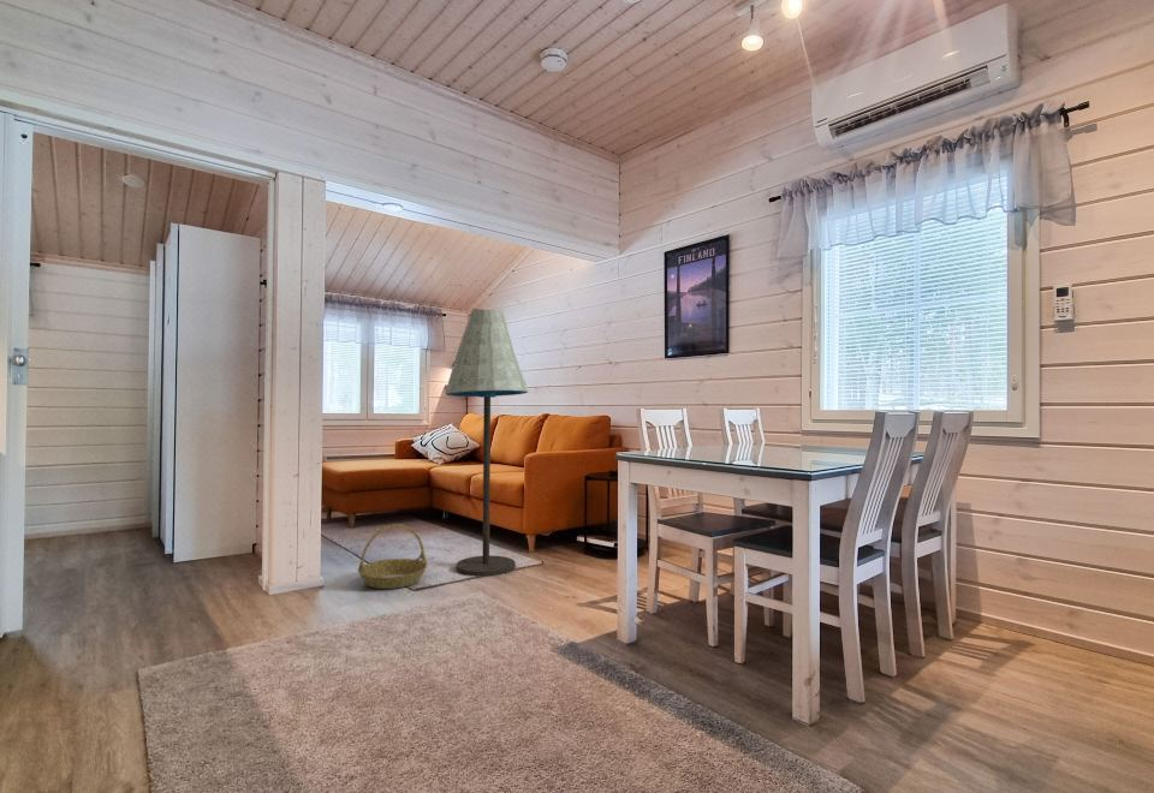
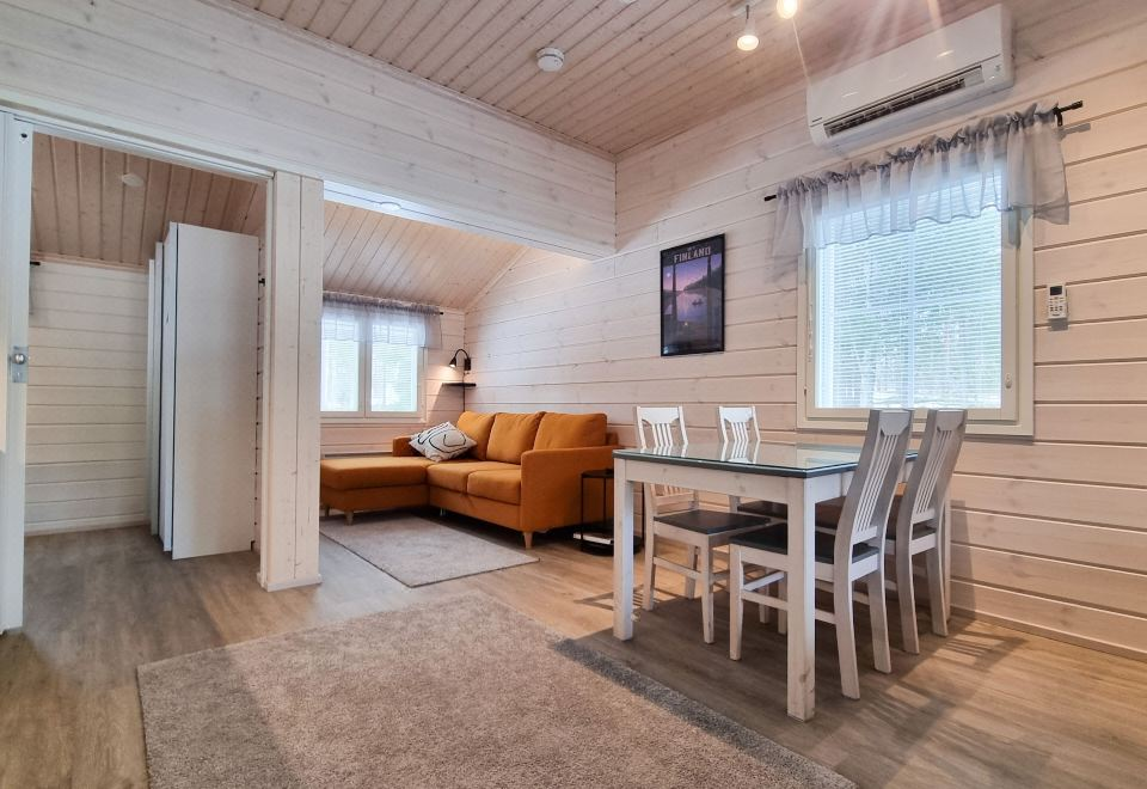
- basket [357,523,428,590]
- floor lamp [444,308,529,578]
